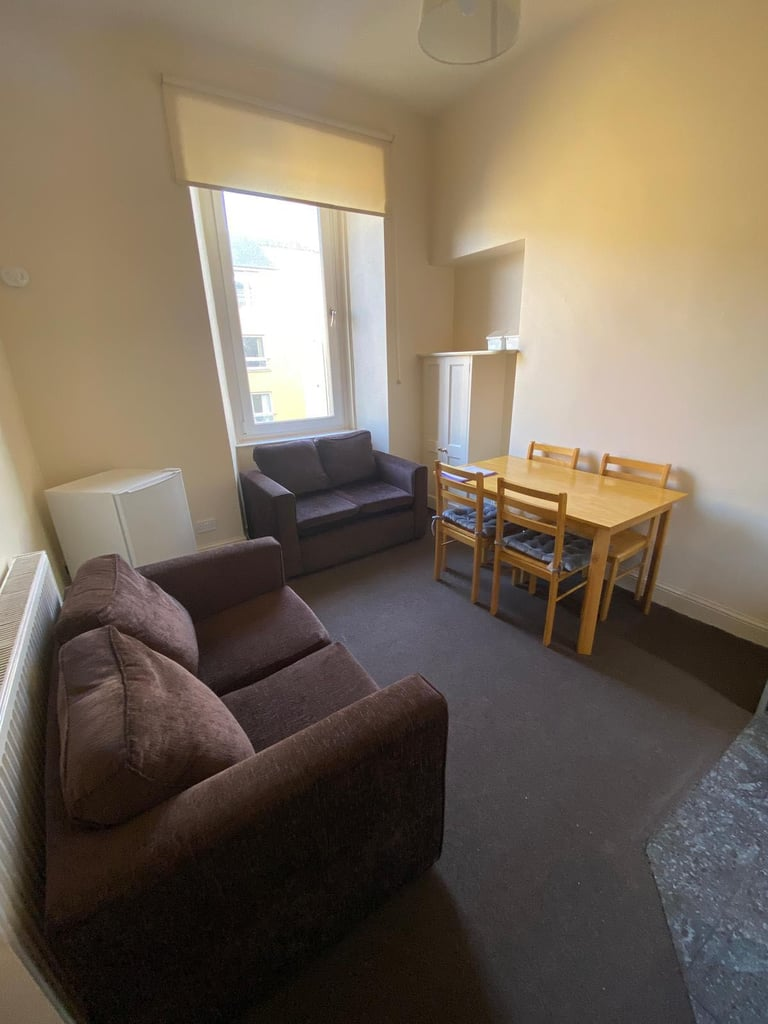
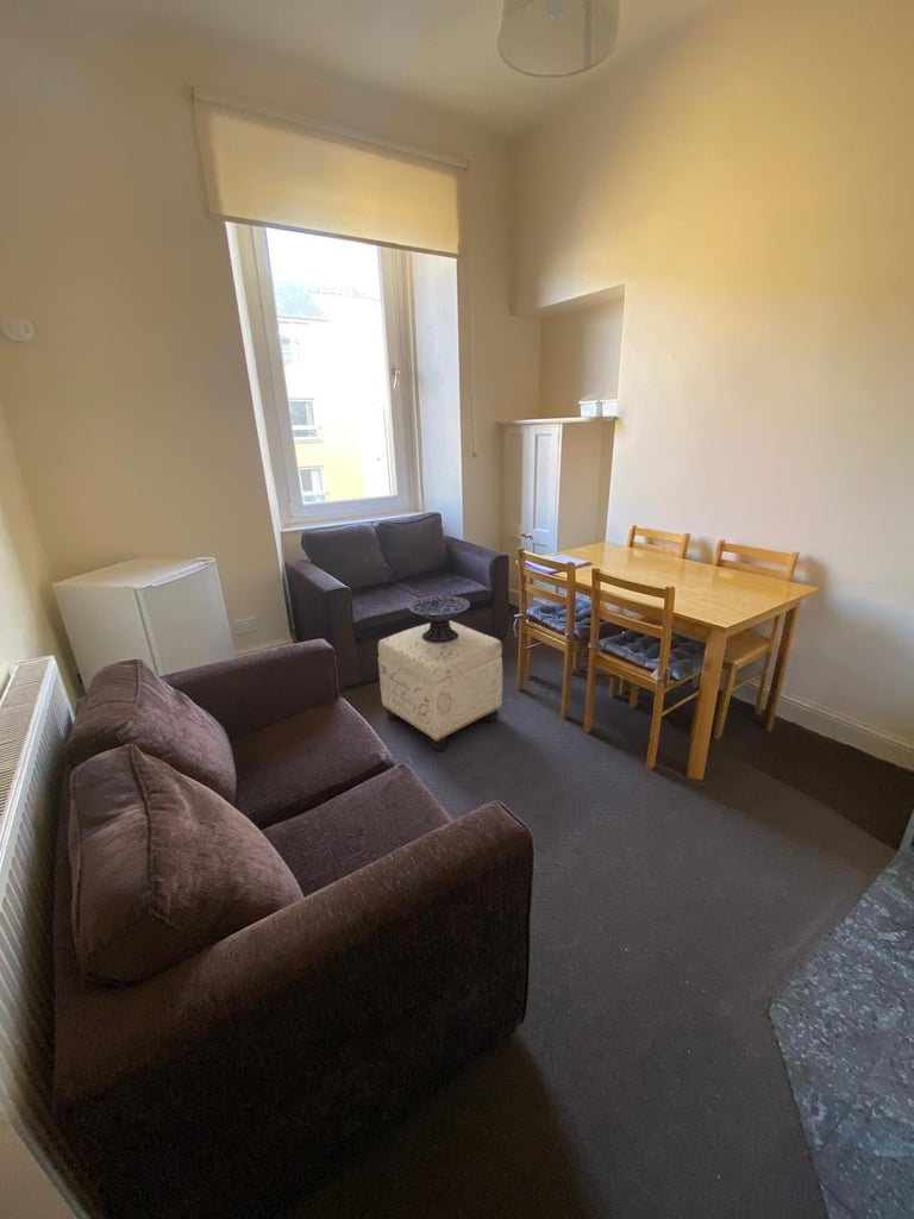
+ decorative bowl [407,594,471,643]
+ ottoman [377,619,503,752]
